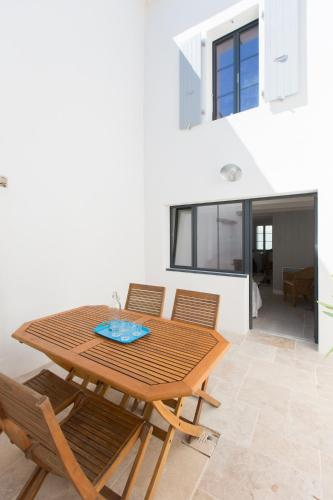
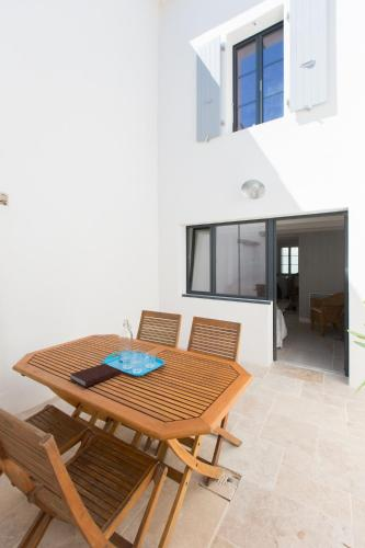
+ notebook [69,363,122,388]
